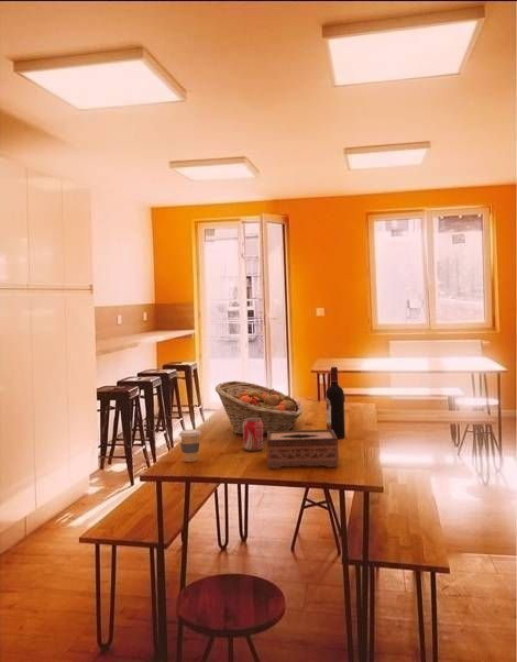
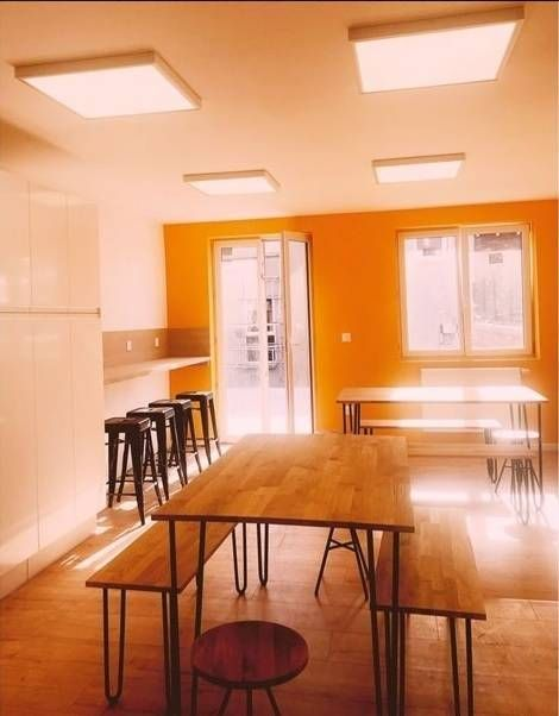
- coffee cup [178,429,202,463]
- beverage can [242,418,264,452]
- wine bottle [324,366,346,440]
- fruit basket [215,380,304,437]
- tissue box [266,429,340,470]
